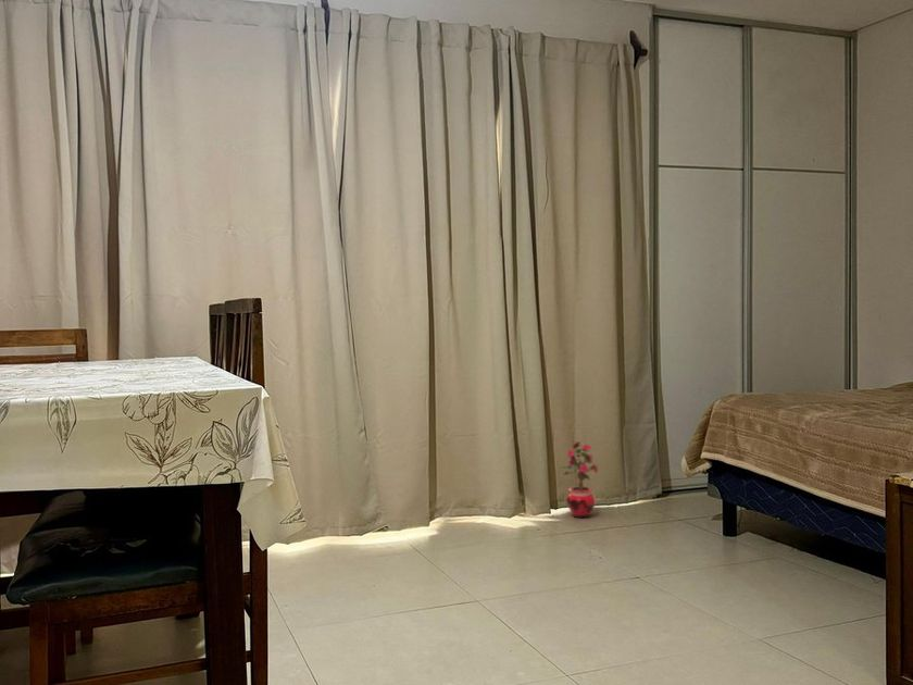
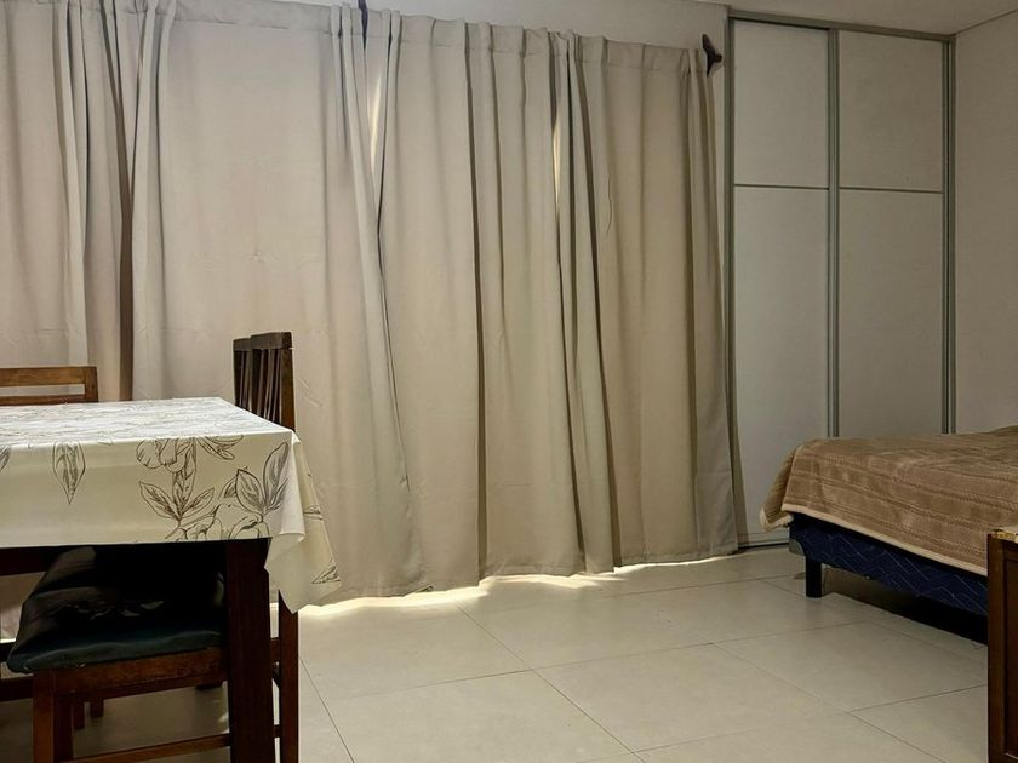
- potted plant [560,440,600,519]
